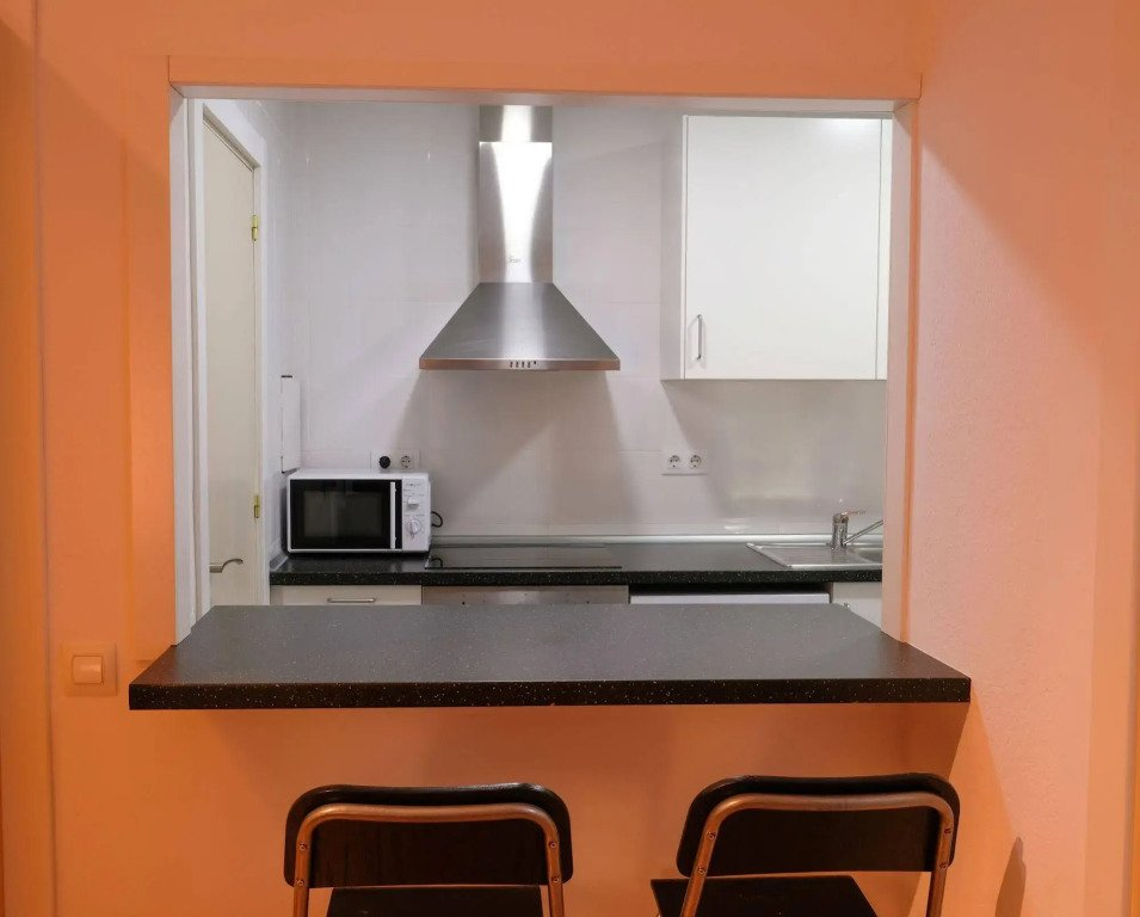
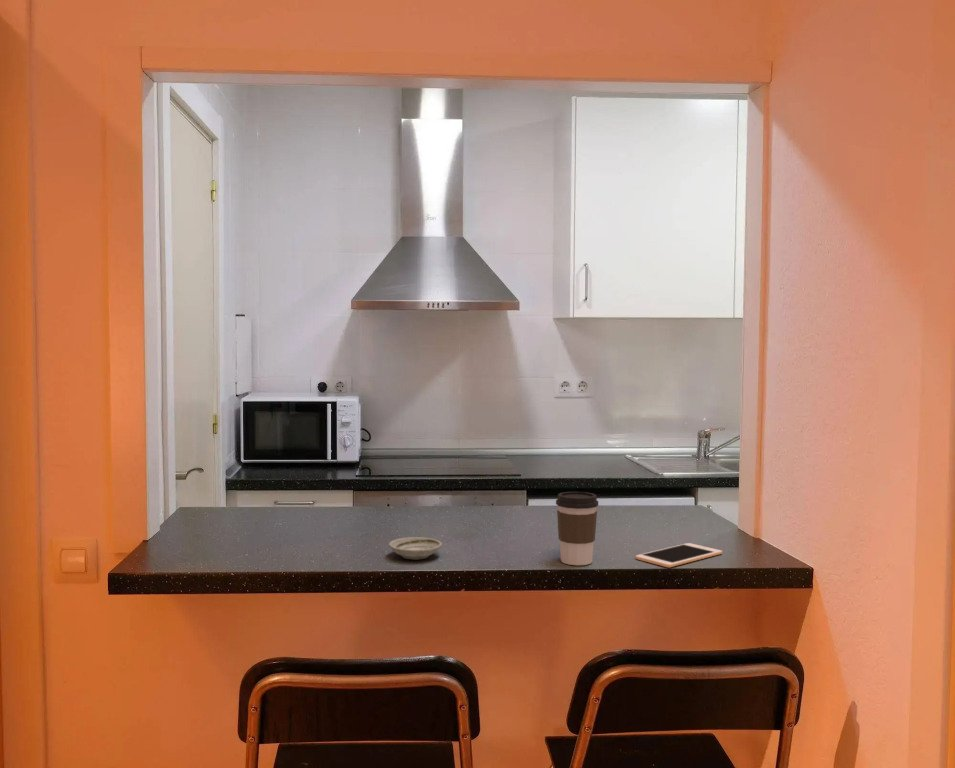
+ saucer [388,536,443,560]
+ coffee cup [555,491,599,566]
+ cell phone [635,542,723,568]
